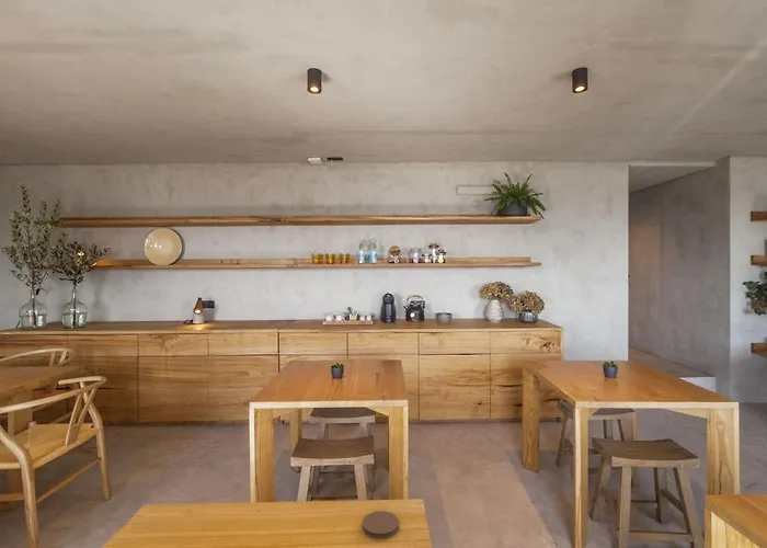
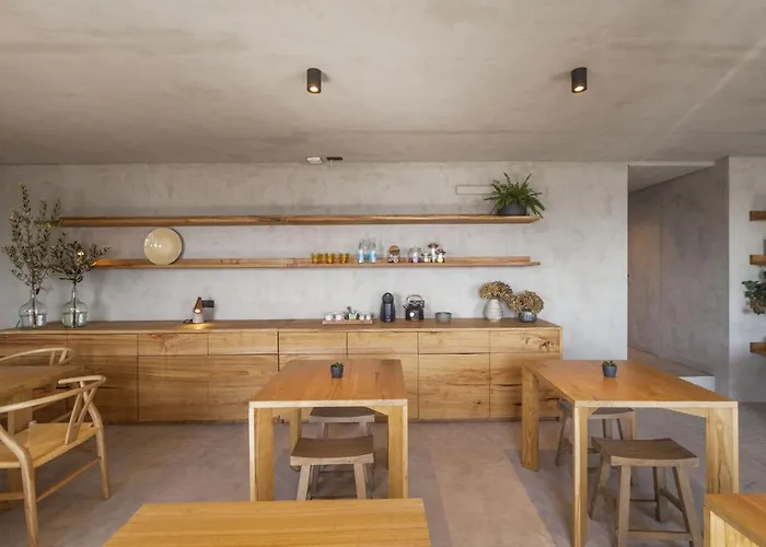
- coaster [362,510,400,539]
